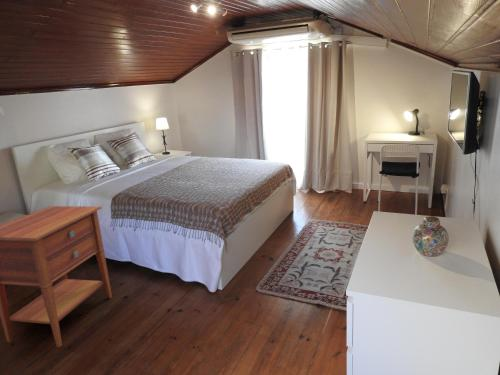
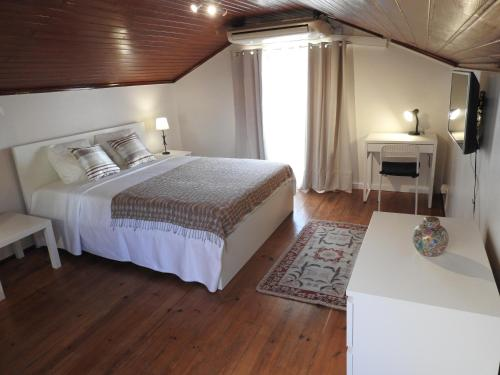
- nightstand [0,205,113,348]
